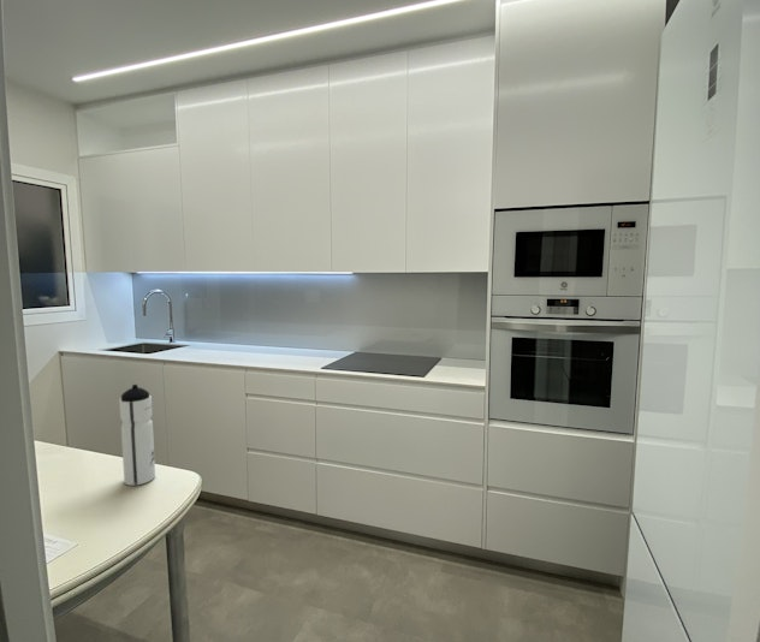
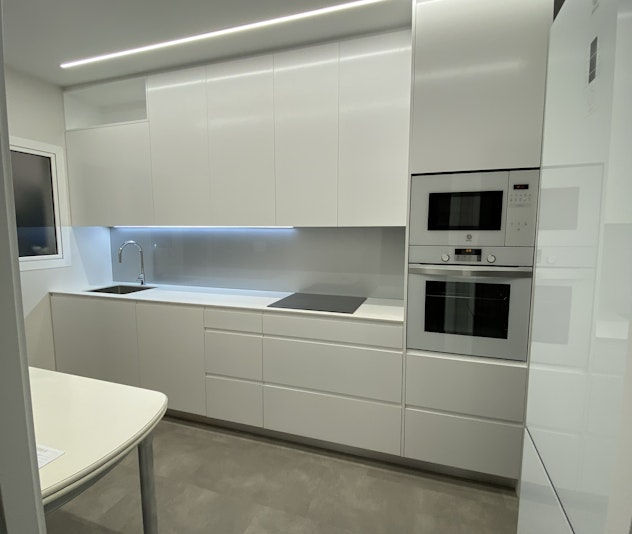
- water bottle [118,384,156,487]
